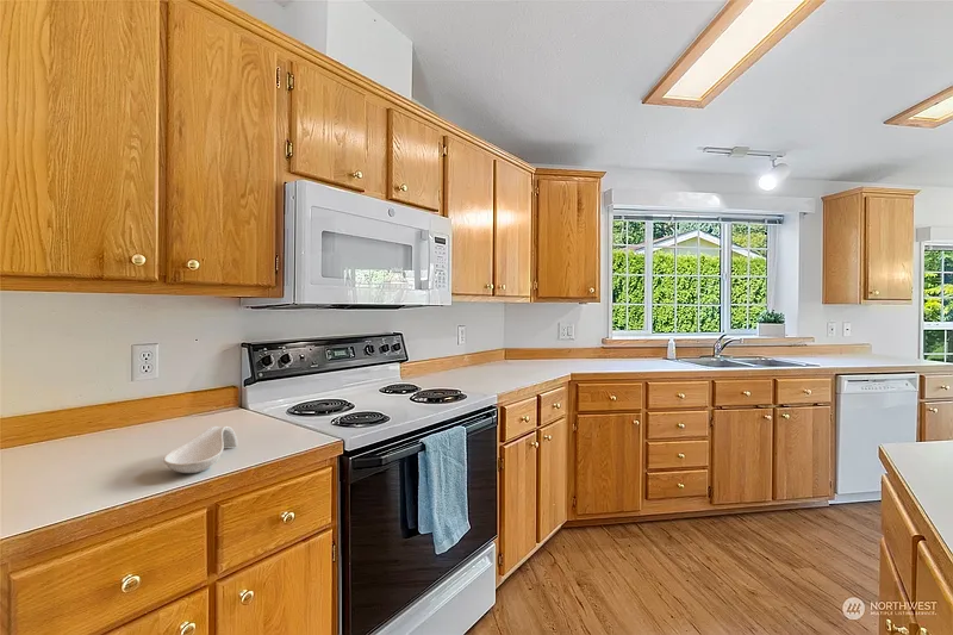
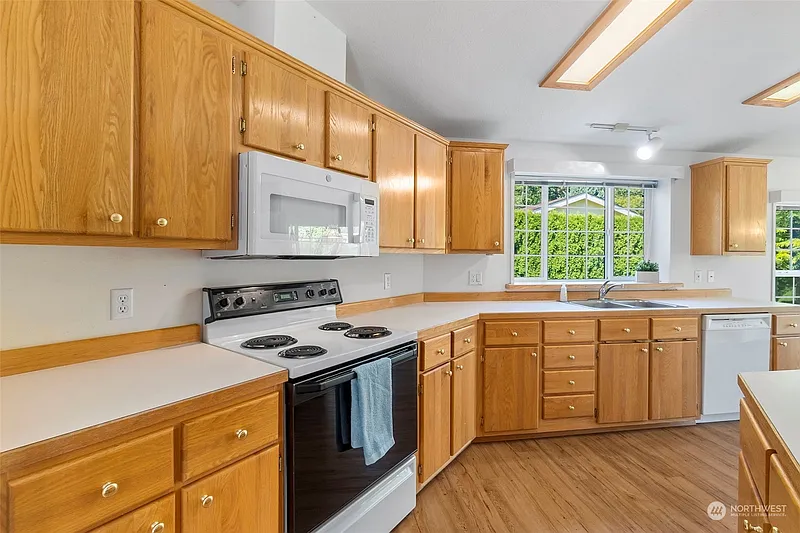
- spoon rest [162,425,239,474]
